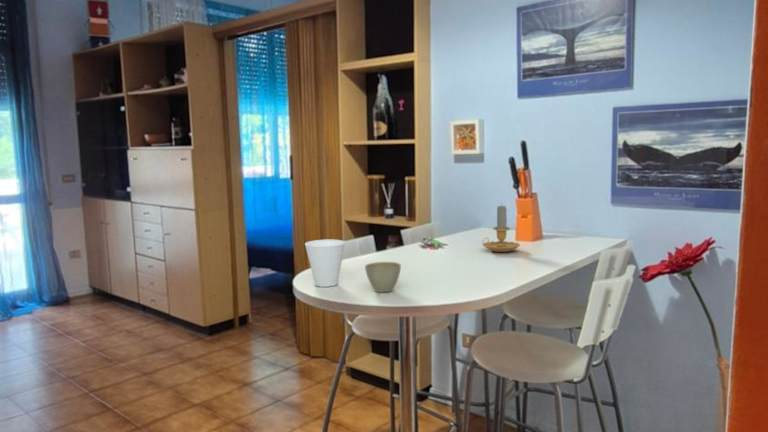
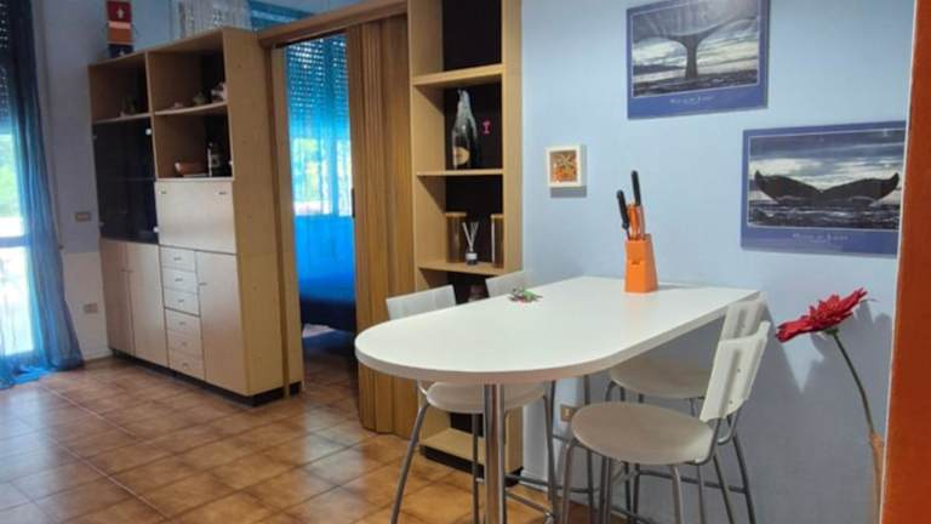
- flower pot [364,261,402,293]
- candle [481,202,521,253]
- cup [304,239,346,288]
